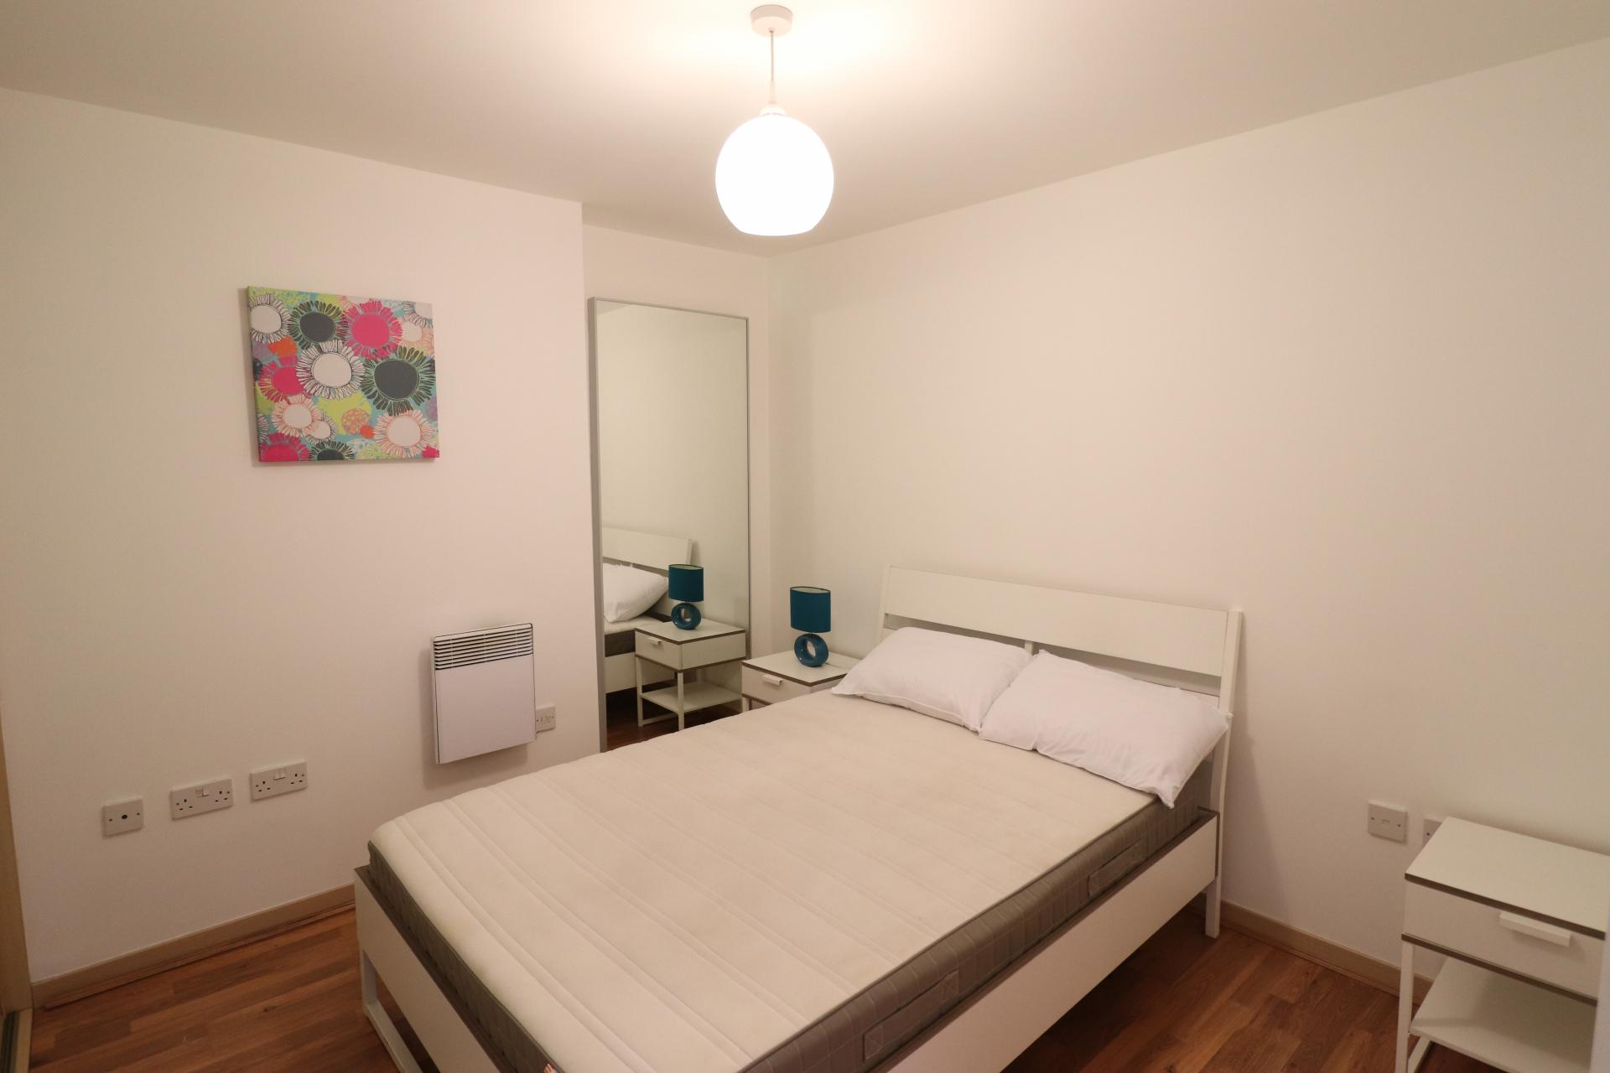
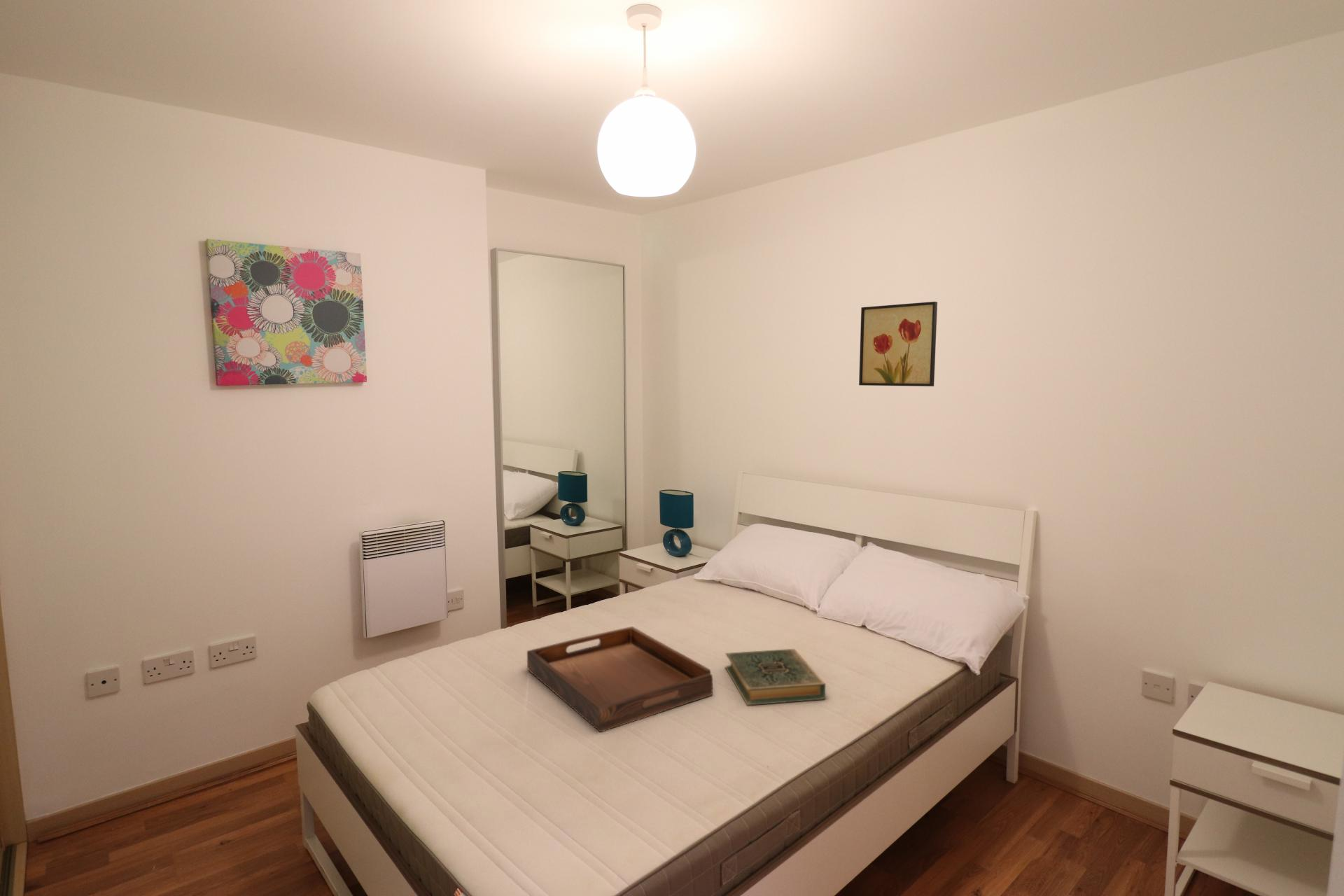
+ wall art [858,301,938,387]
+ hardback book [724,648,826,706]
+ serving tray [526,626,713,733]
